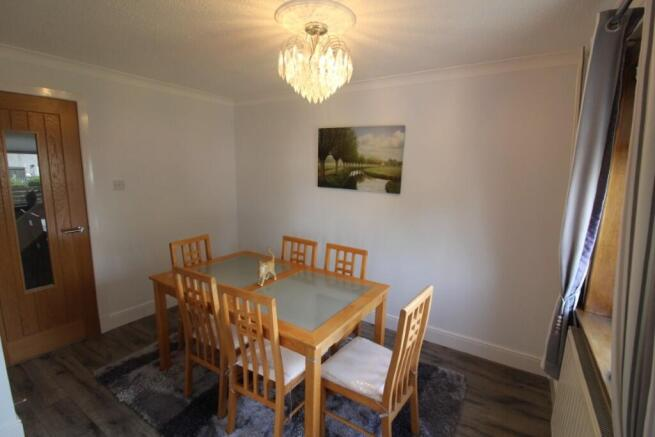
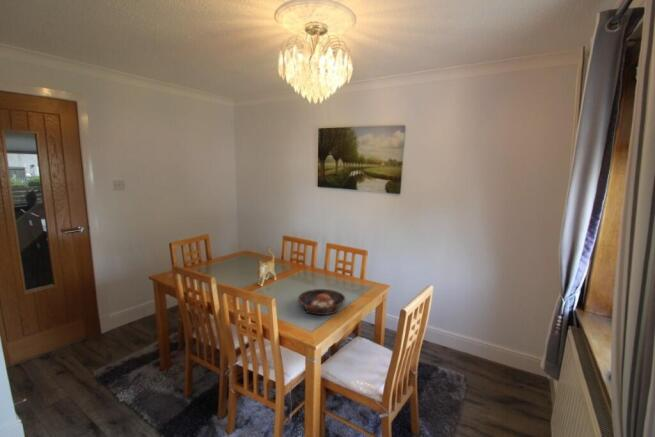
+ bowl [297,288,346,316]
